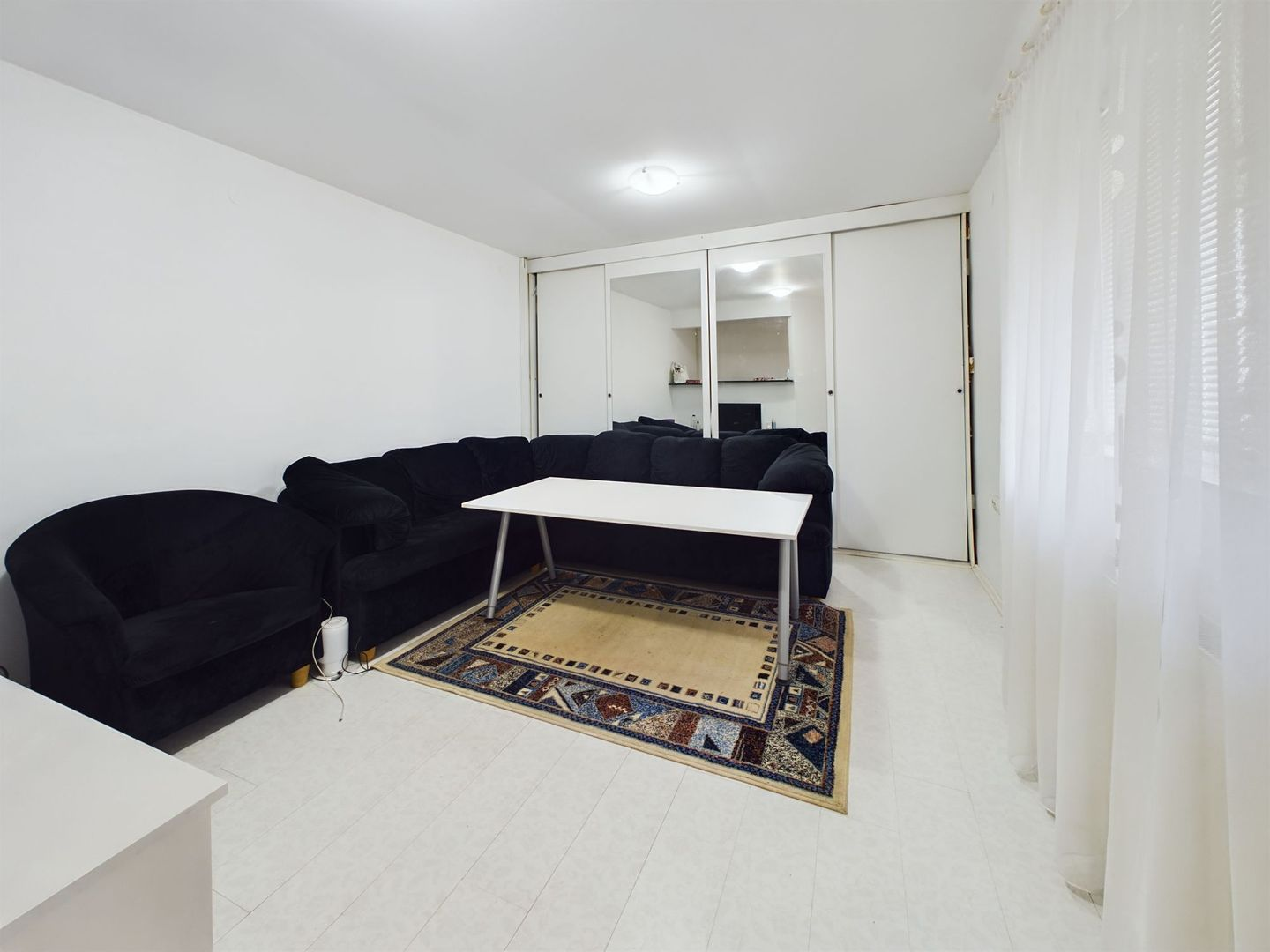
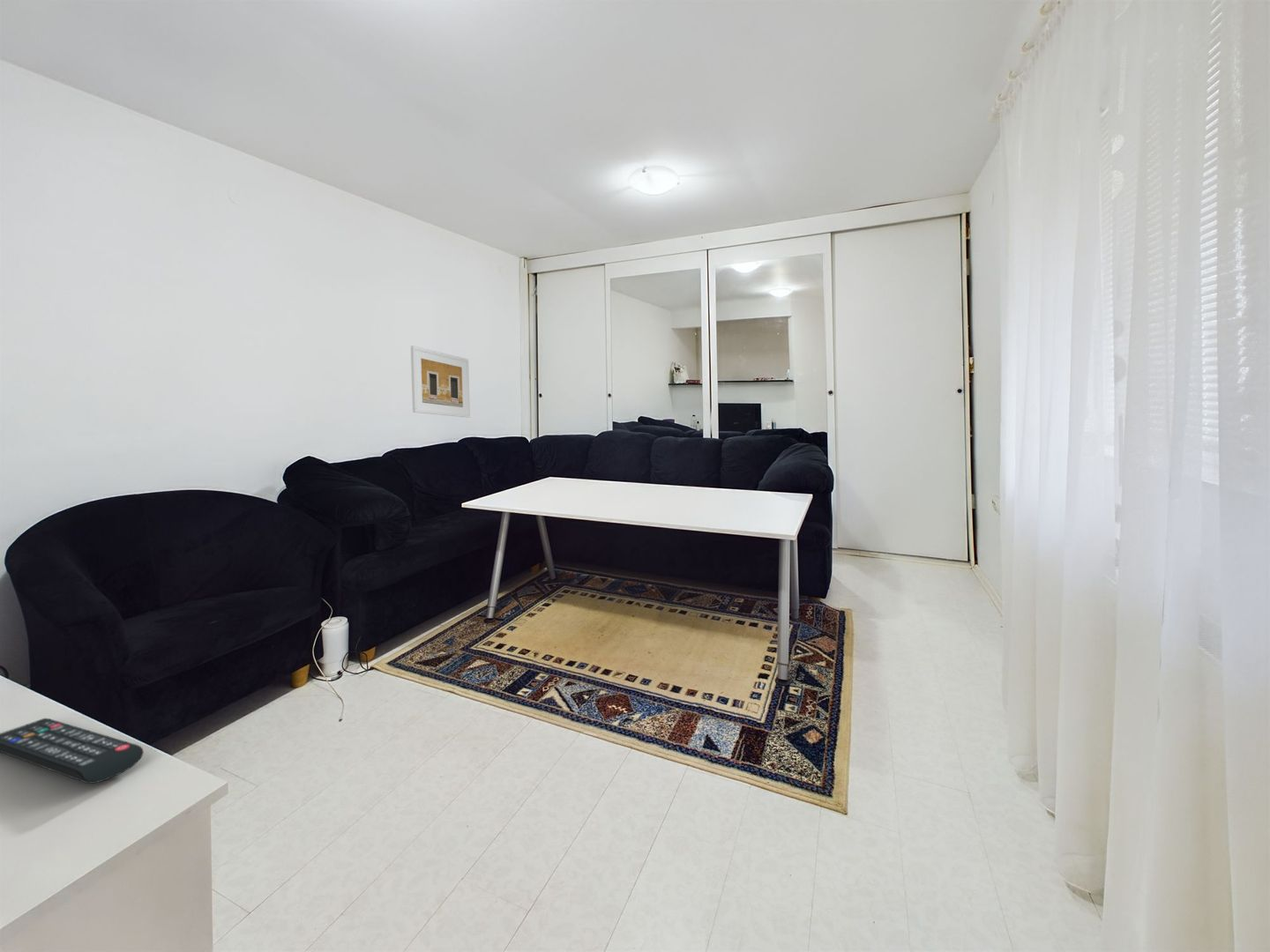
+ remote control [0,718,145,785]
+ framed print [410,345,471,419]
